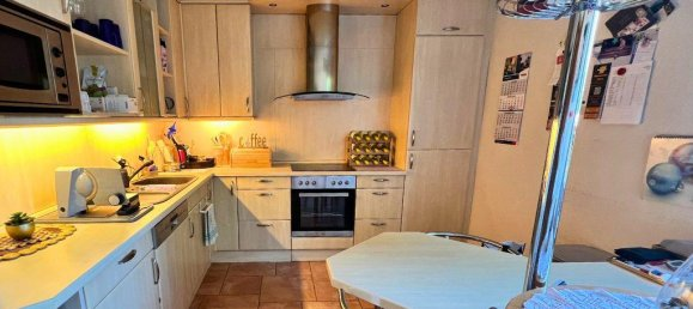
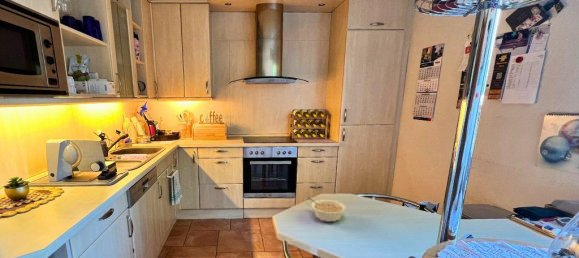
+ legume [306,196,347,223]
